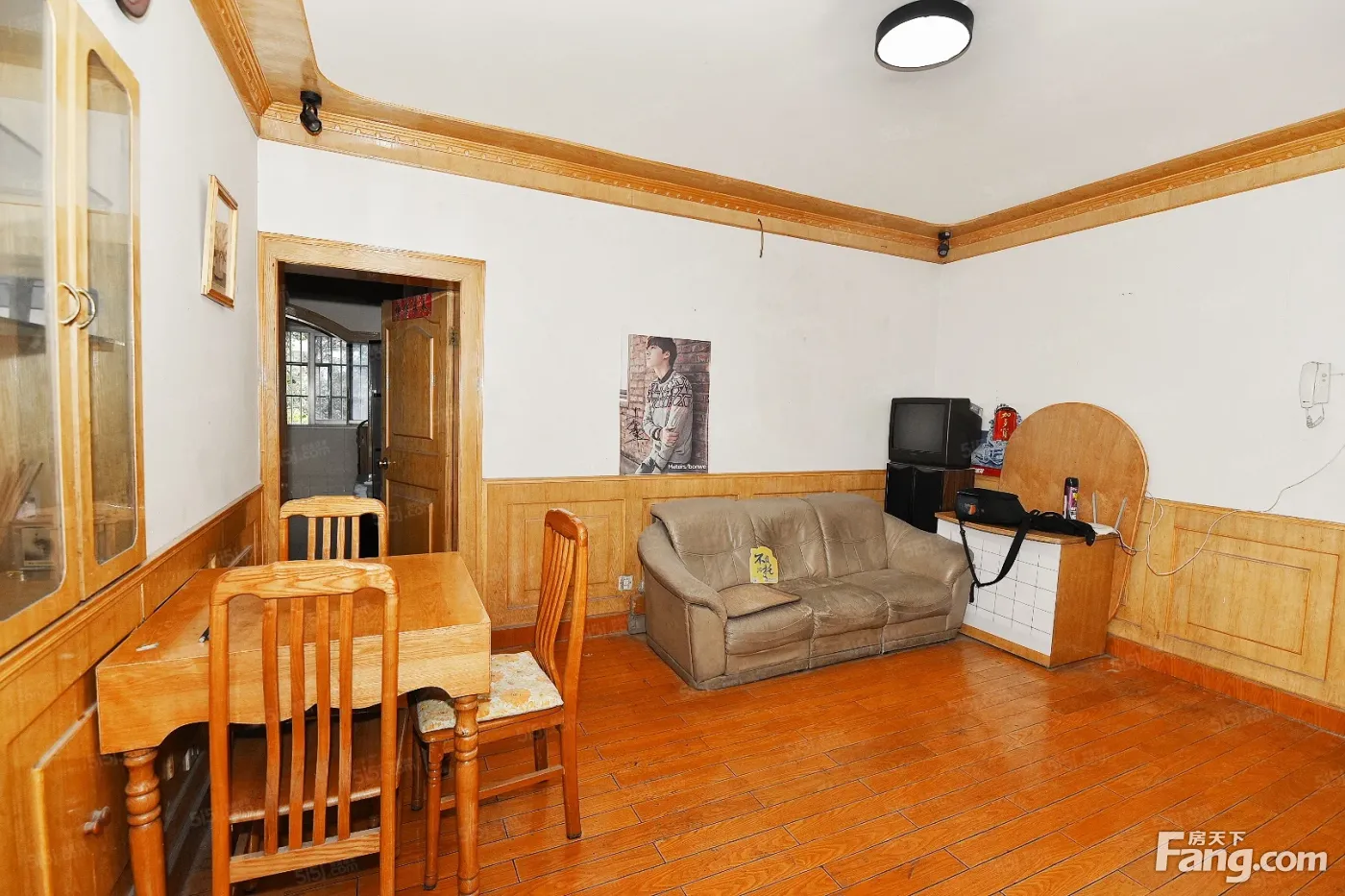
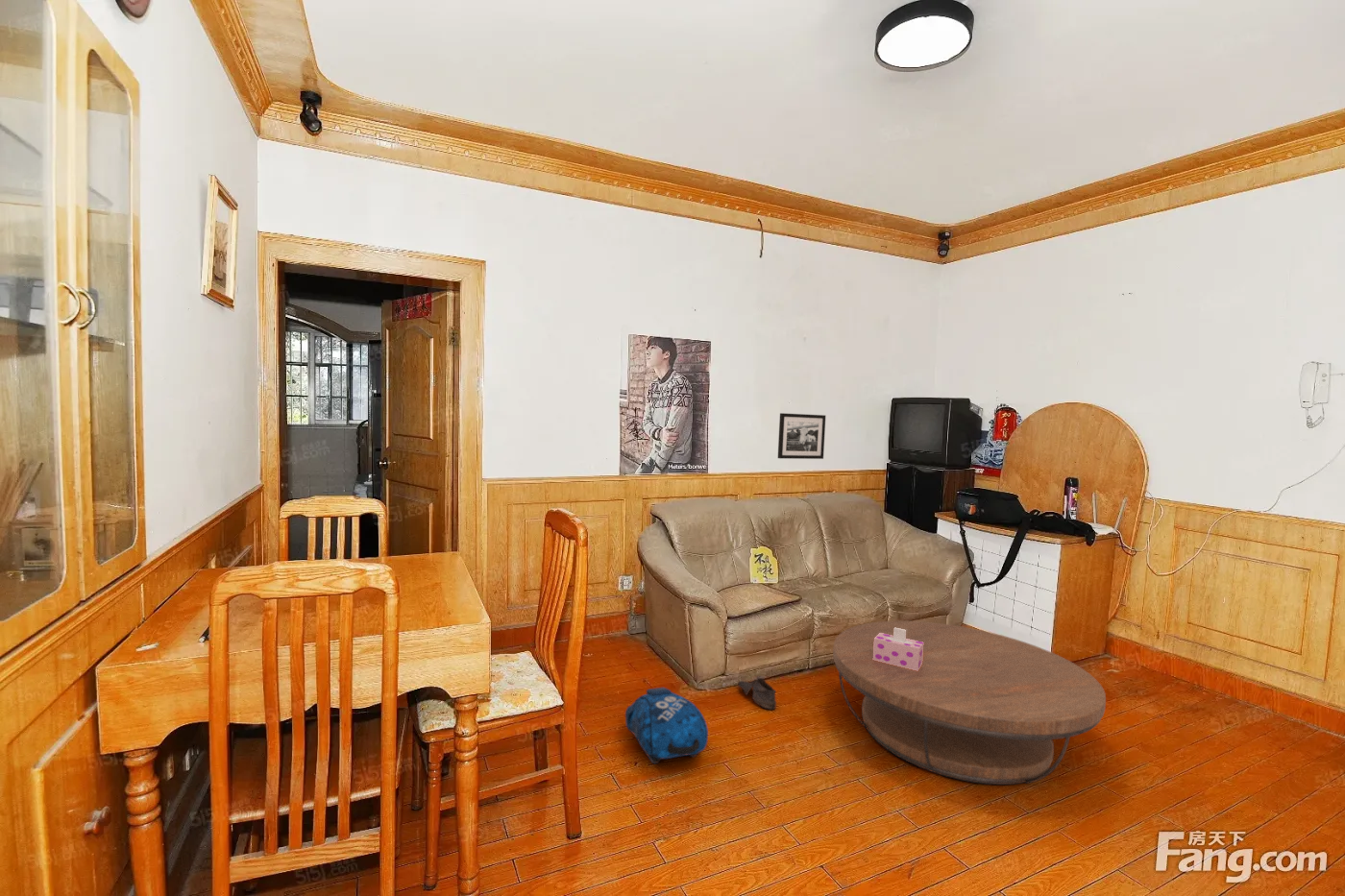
+ picture frame [777,412,826,460]
+ shoe [738,676,777,711]
+ coffee table [832,619,1107,786]
+ backpack [624,687,709,764]
+ tissue box [872,627,924,671]
